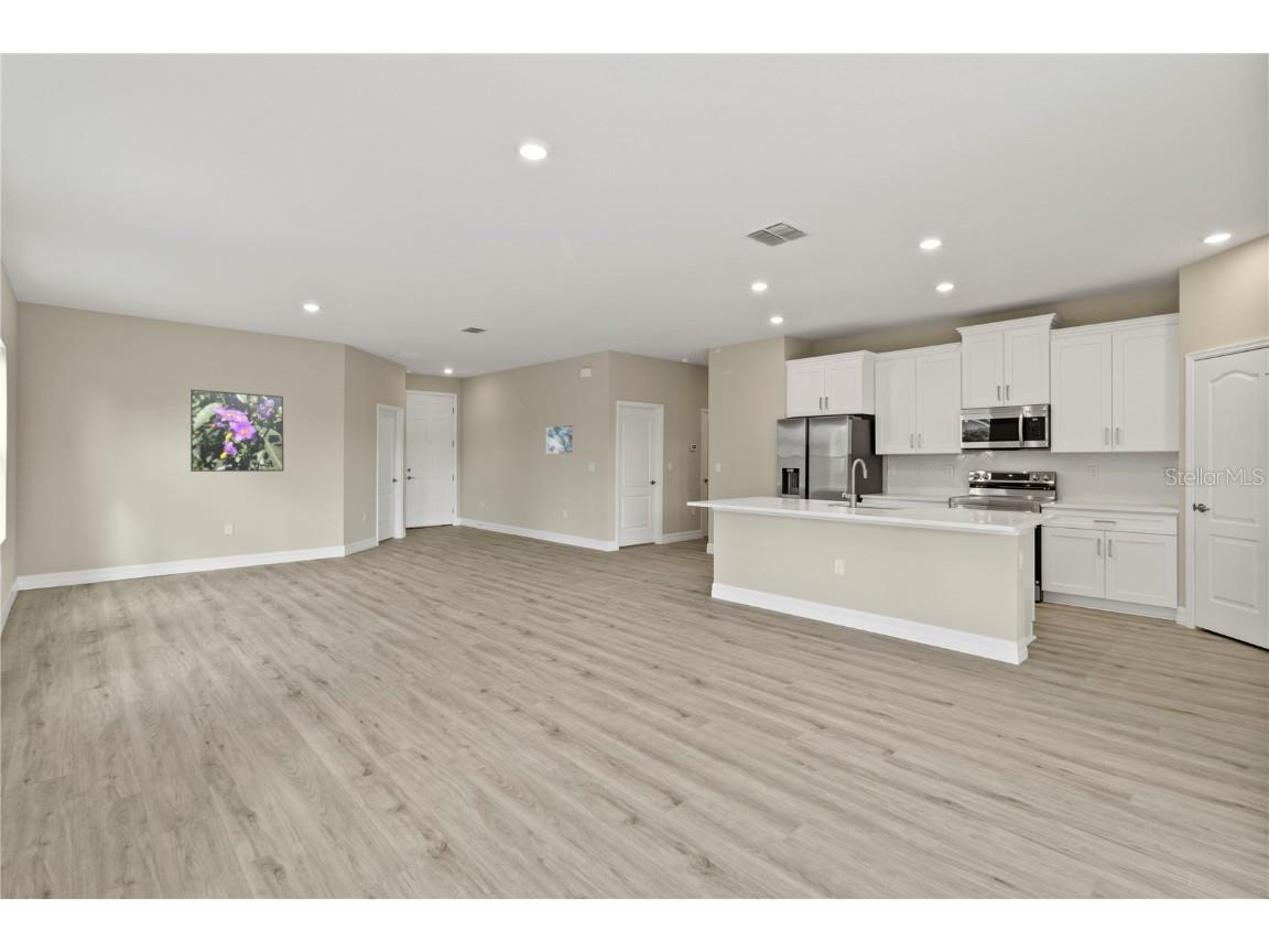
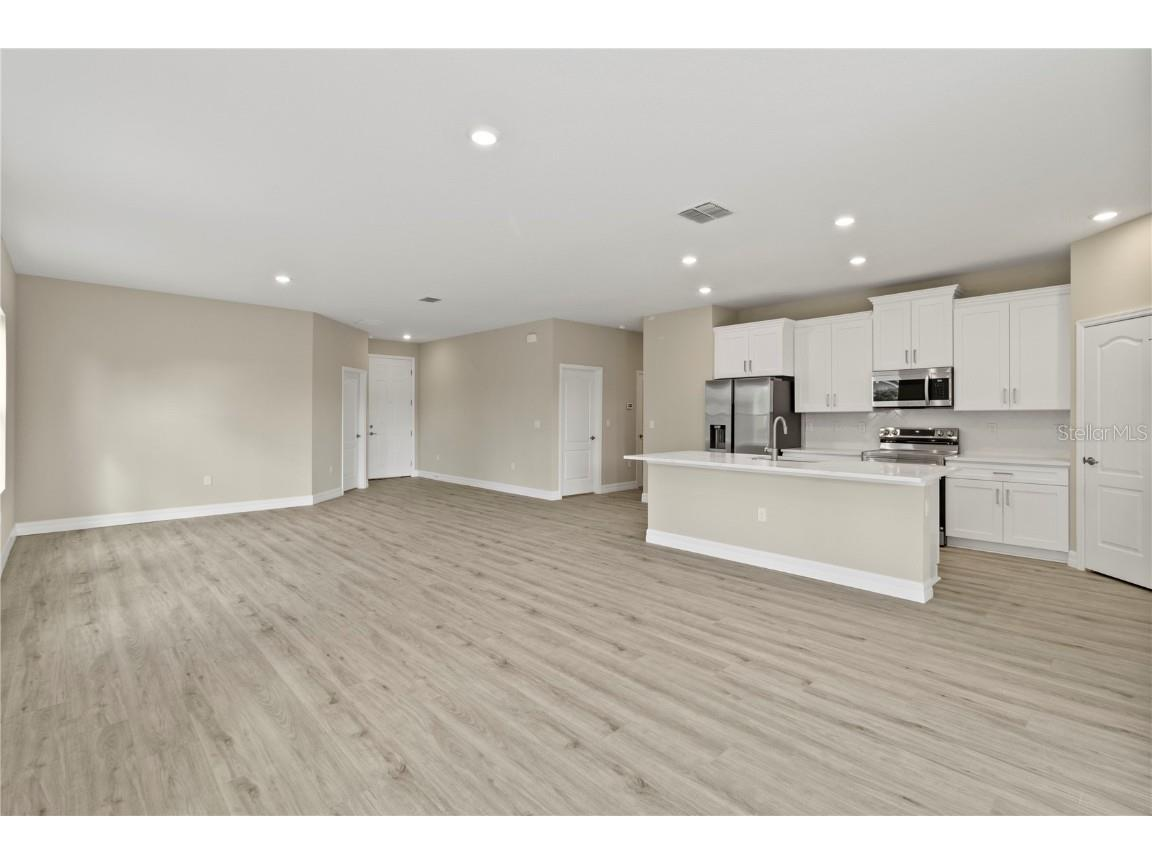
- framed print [188,388,285,473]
- wall art [545,424,573,455]
